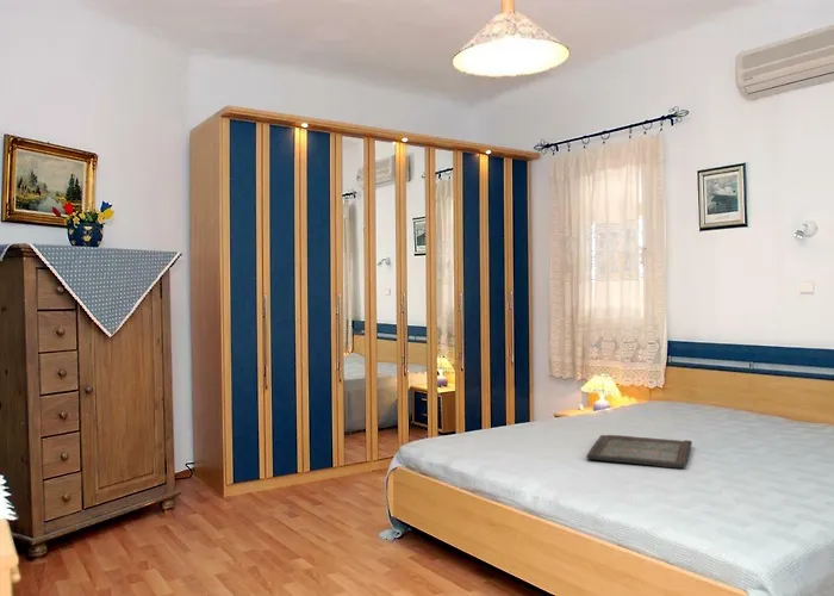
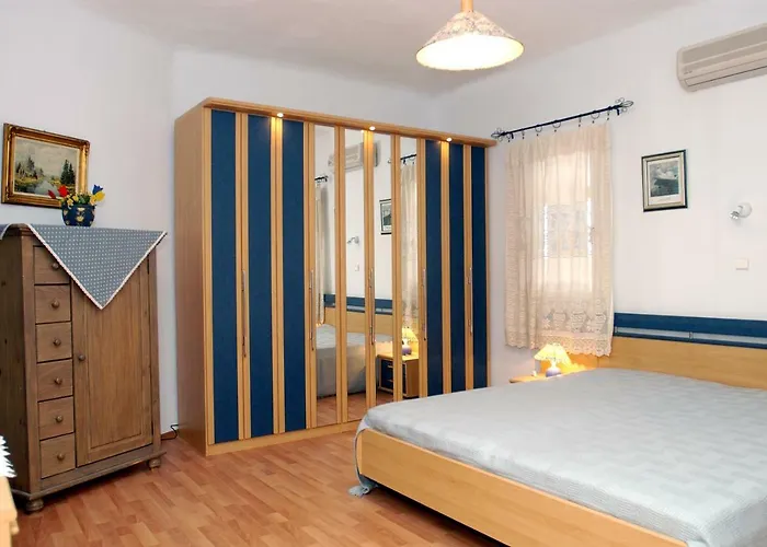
- serving tray [585,434,693,470]
